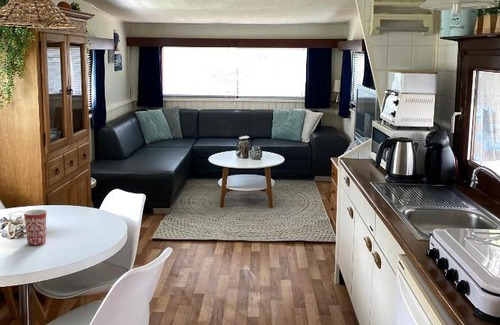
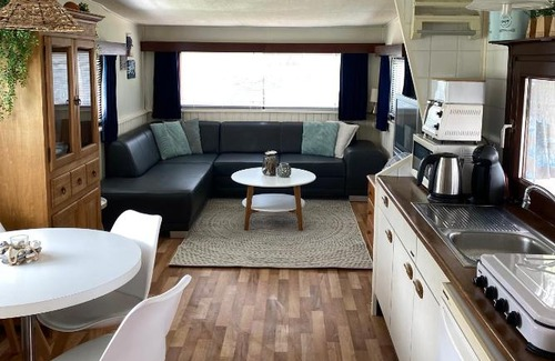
- mug [23,209,48,246]
